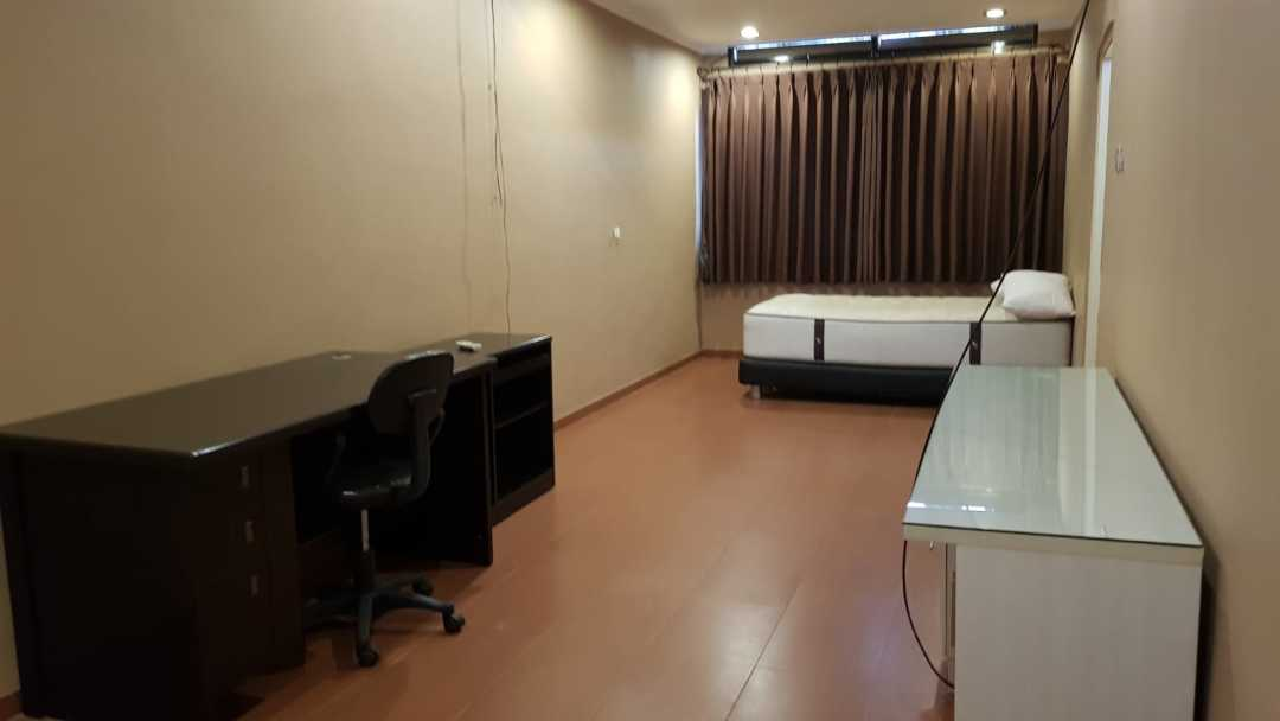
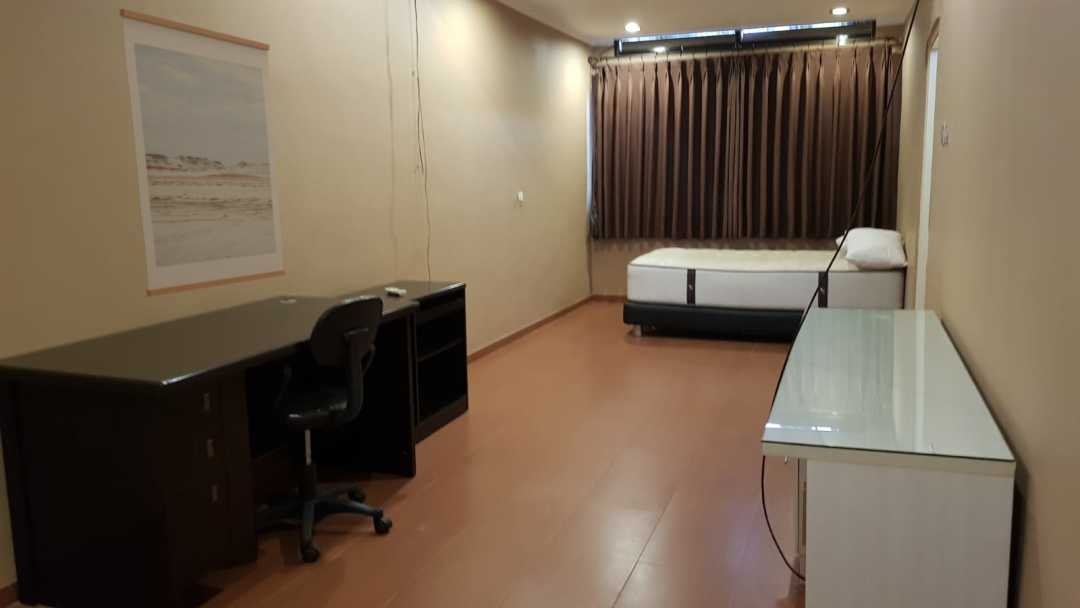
+ wall art [118,8,286,298]
